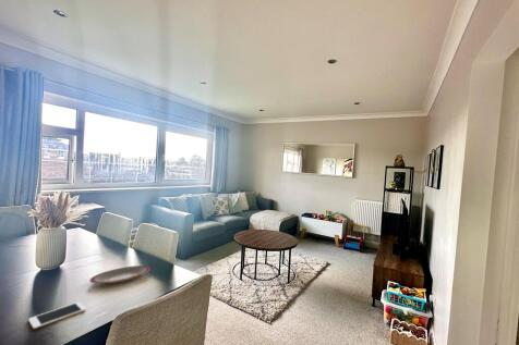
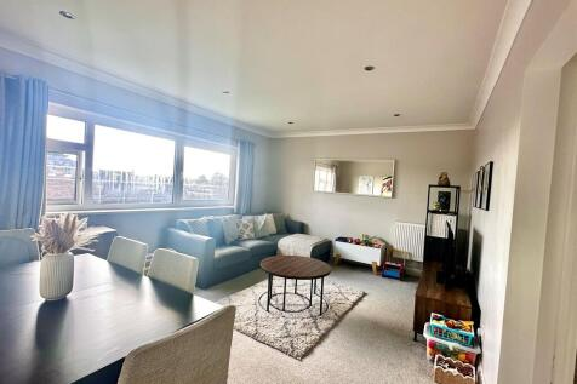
- plate [88,264,150,284]
- cell phone [27,300,87,330]
